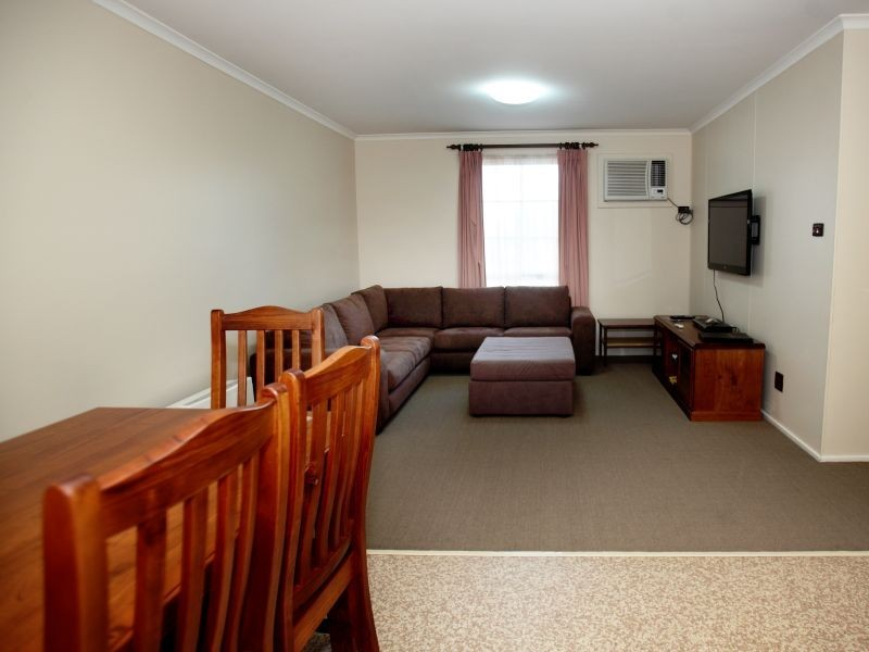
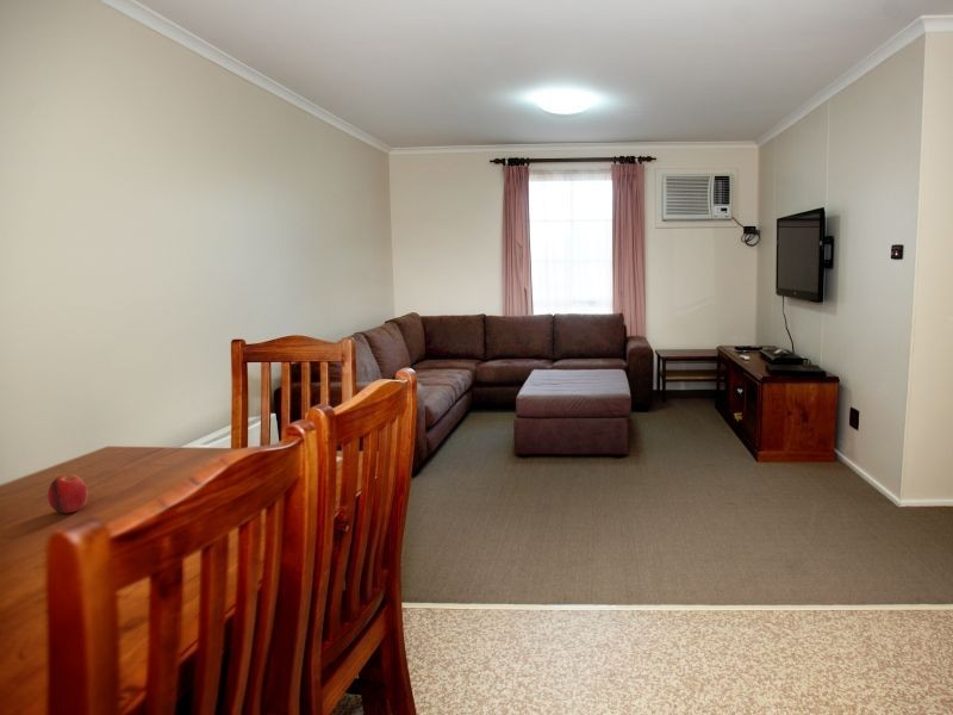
+ fruit [46,473,88,514]
